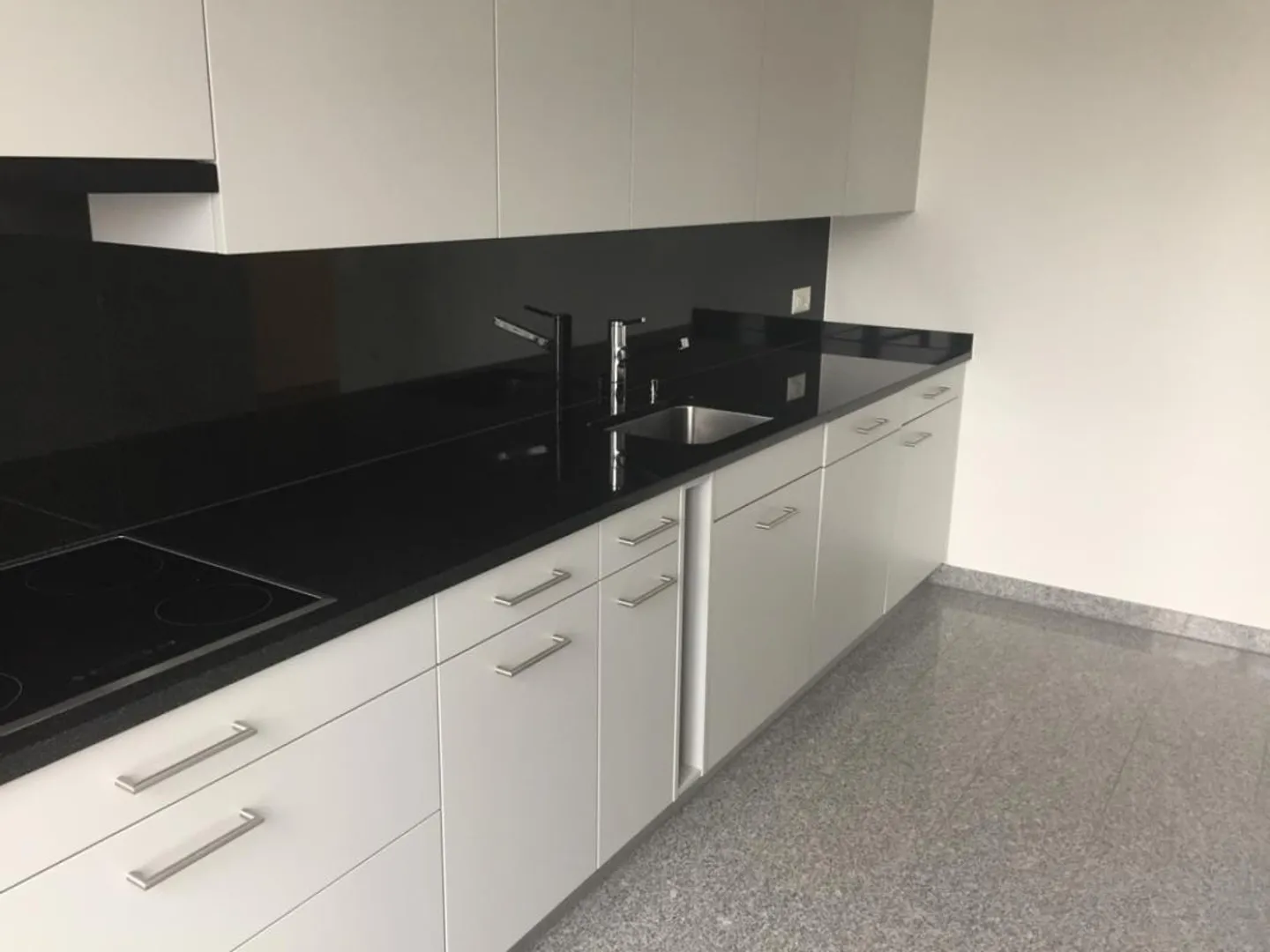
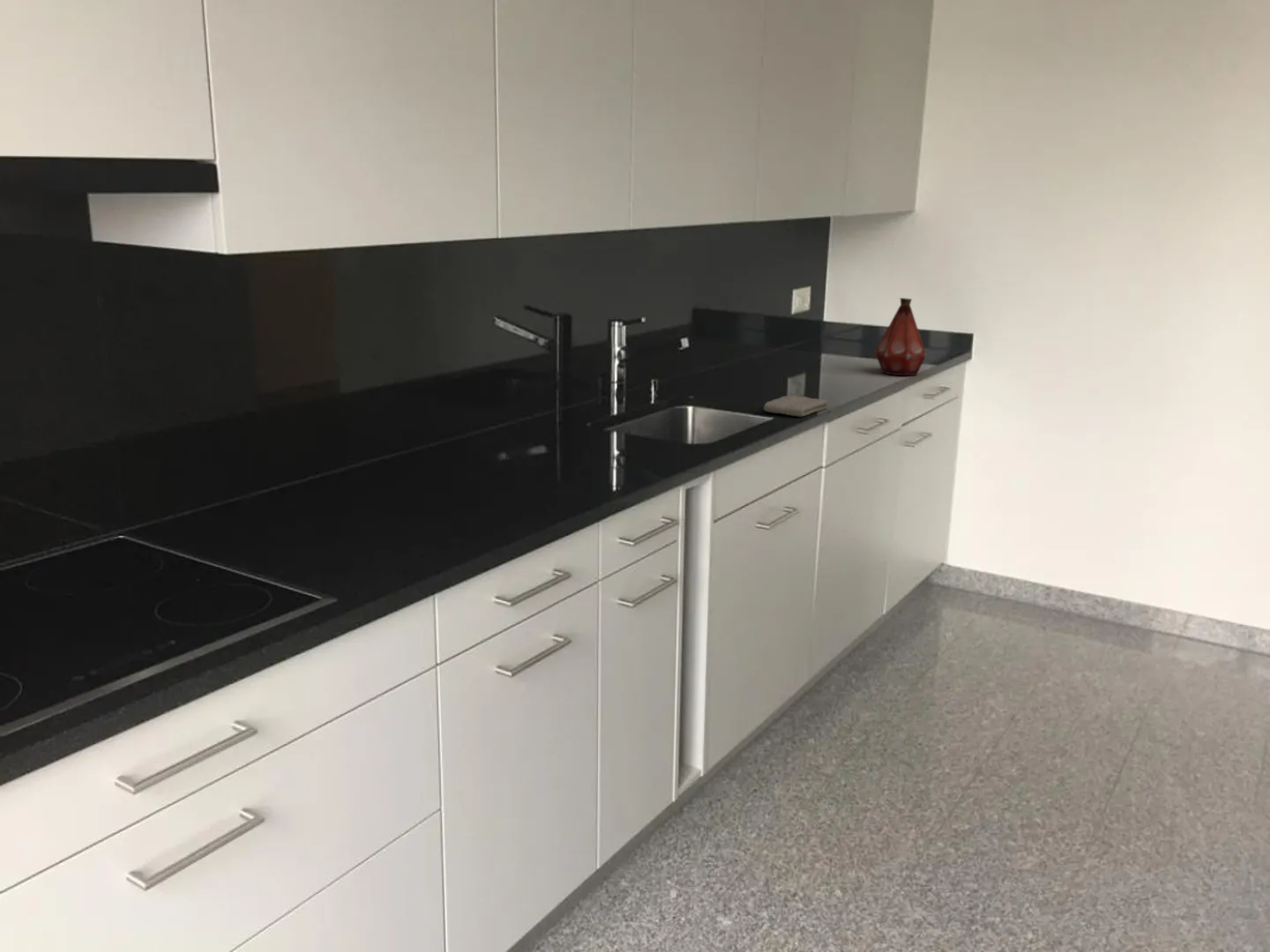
+ washcloth [763,395,829,418]
+ bottle [874,297,927,376]
